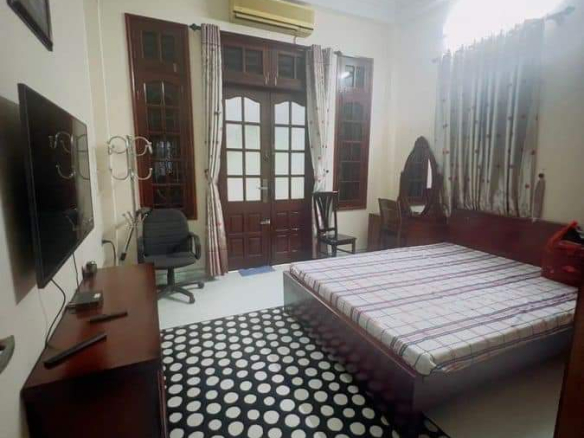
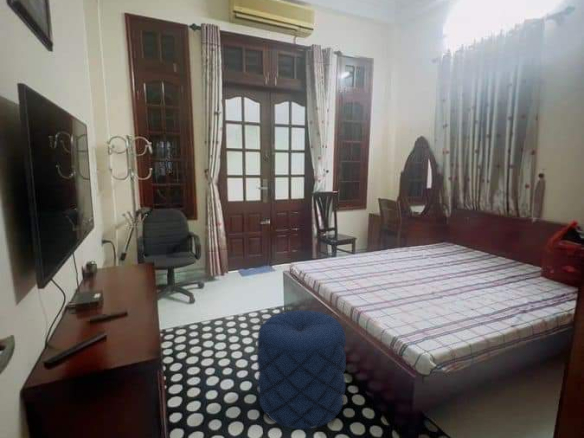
+ pouf [256,309,347,430]
